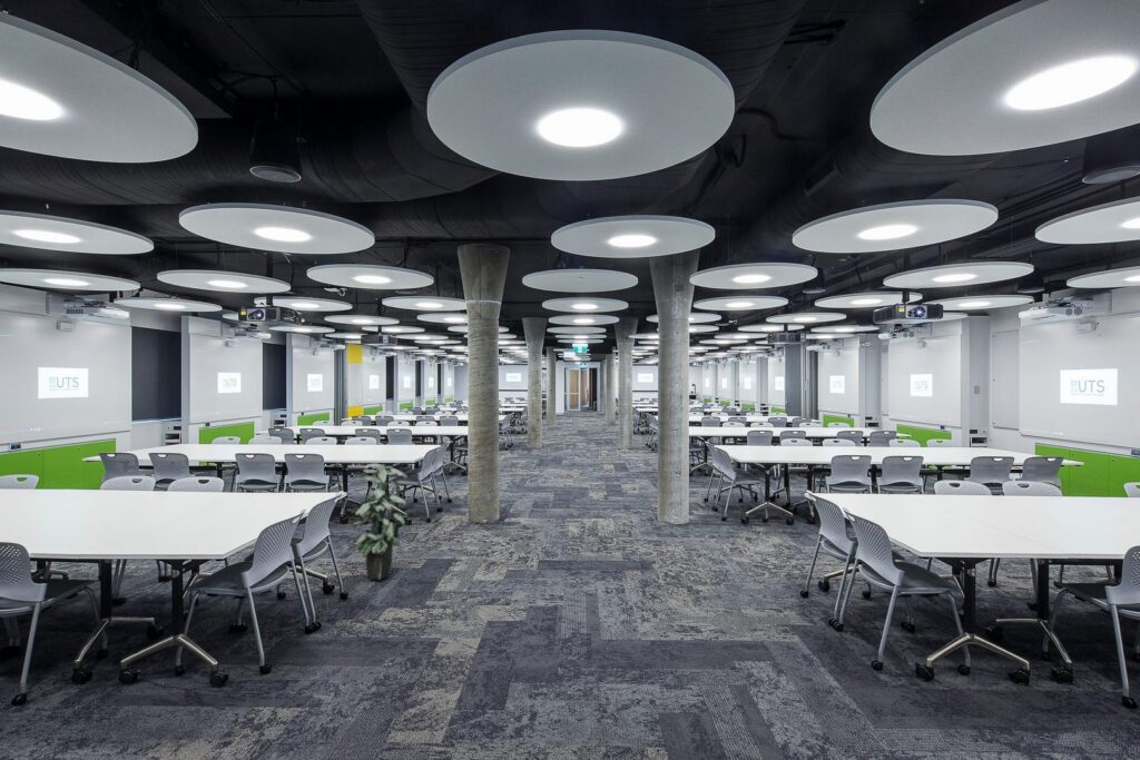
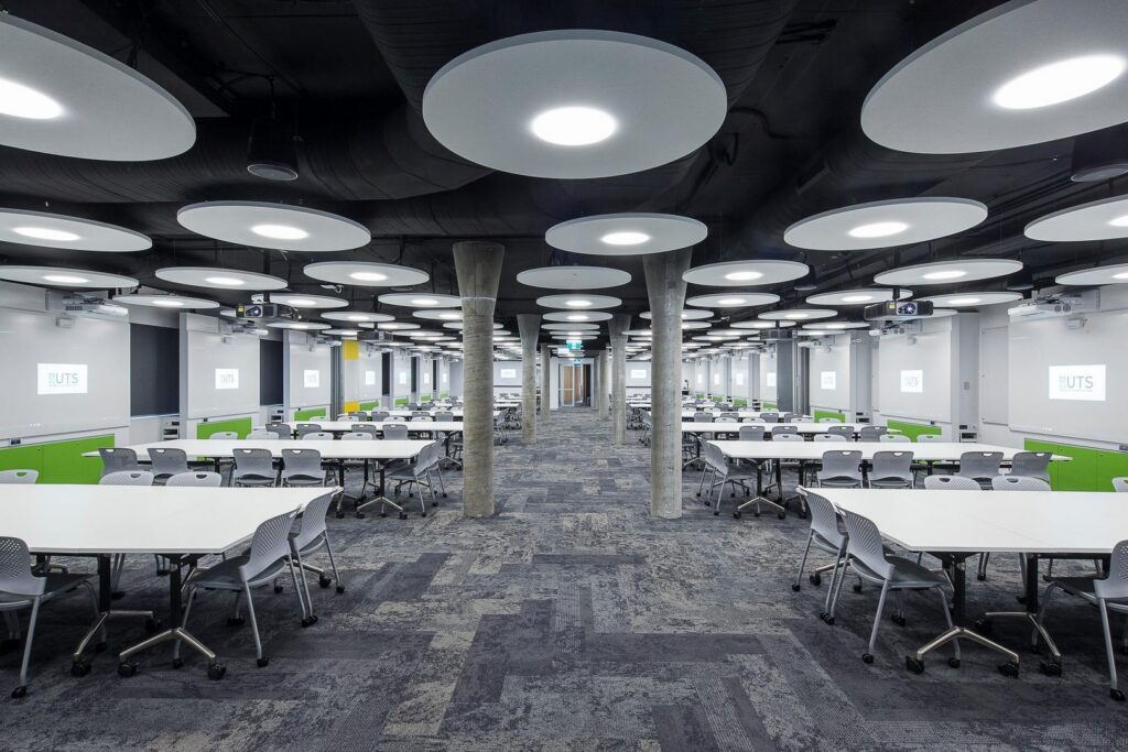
- indoor plant [346,463,410,581]
